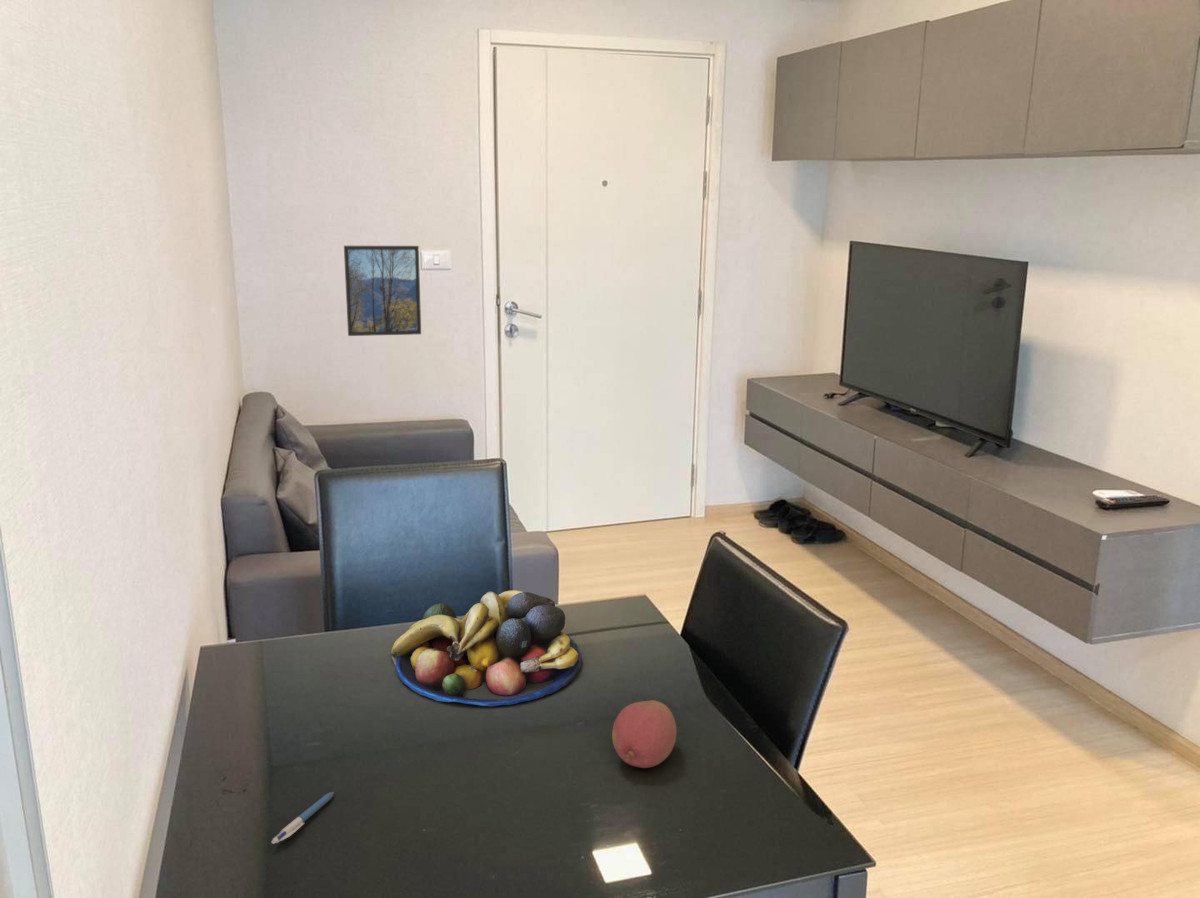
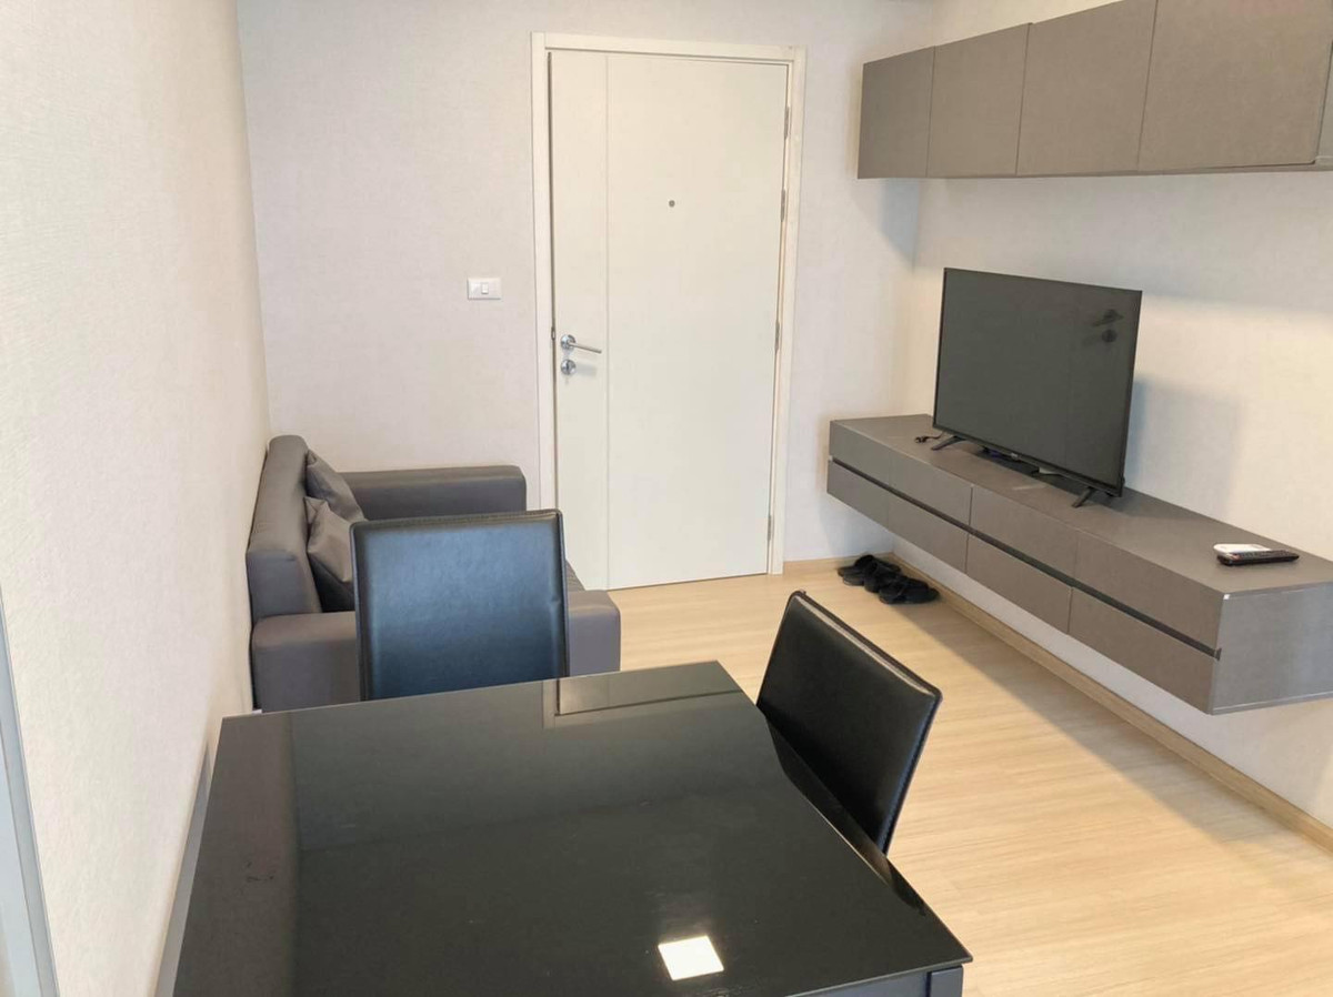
- fruit [611,699,677,769]
- pen [271,791,335,845]
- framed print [343,245,422,337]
- fruit bowl [390,589,583,707]
